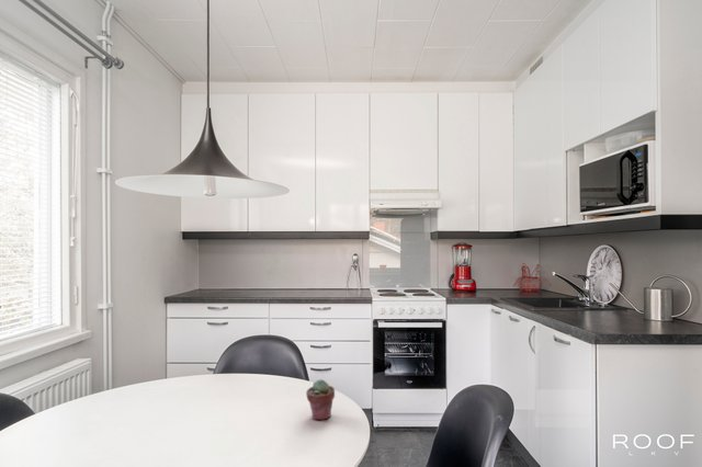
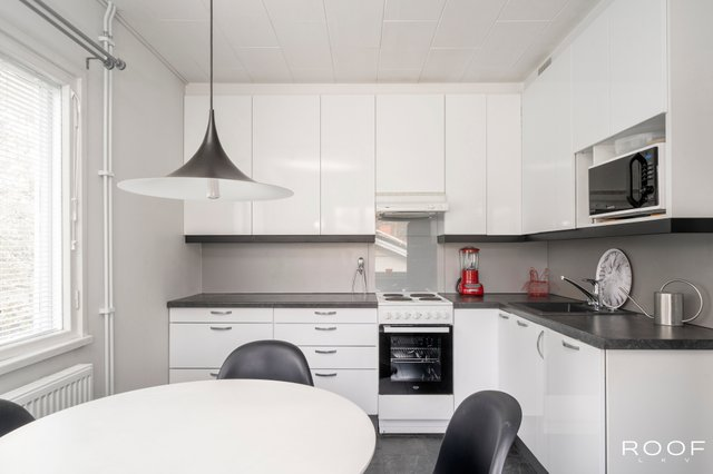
- potted succulent [305,378,336,422]
